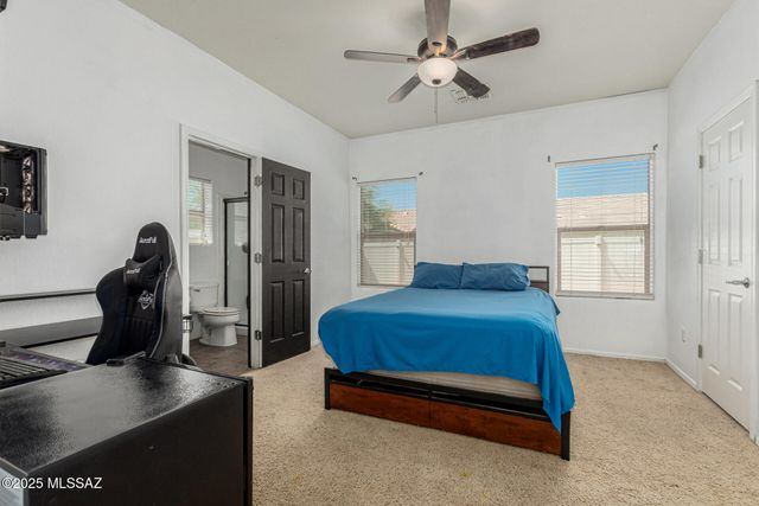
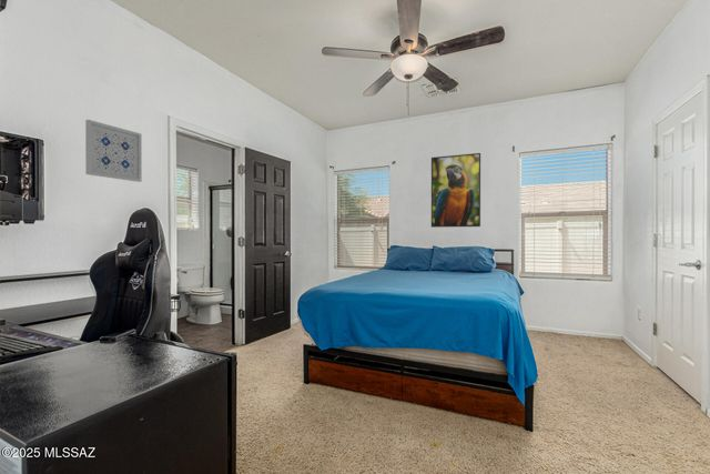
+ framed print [430,152,481,229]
+ wall art [84,119,143,183]
